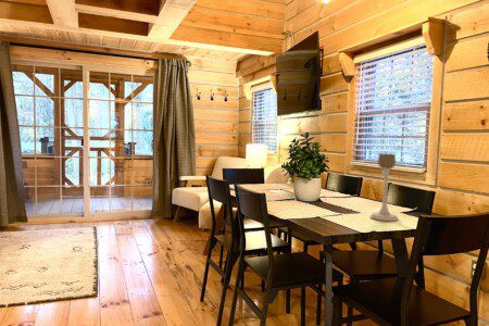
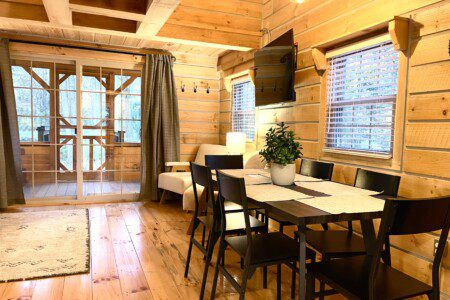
- candle holder [369,153,400,222]
